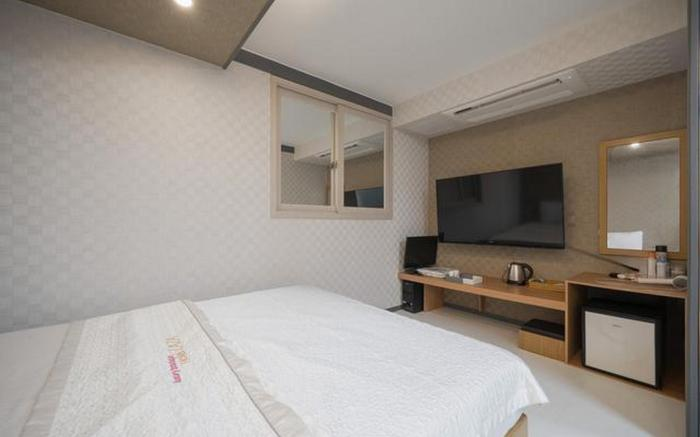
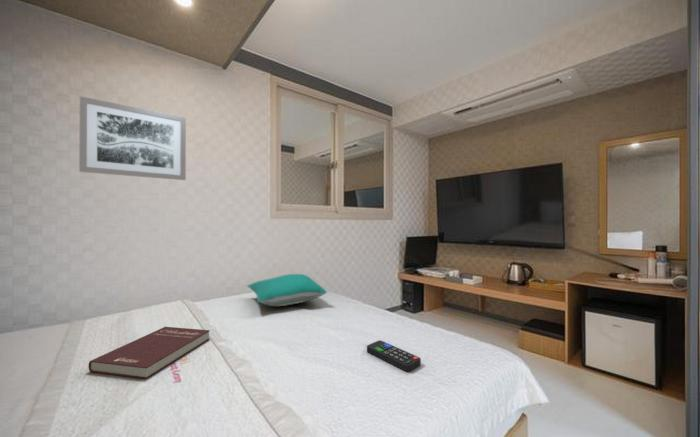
+ remote control [366,339,422,373]
+ pillow [246,273,328,307]
+ book [88,326,211,380]
+ wall art [78,95,187,181]
